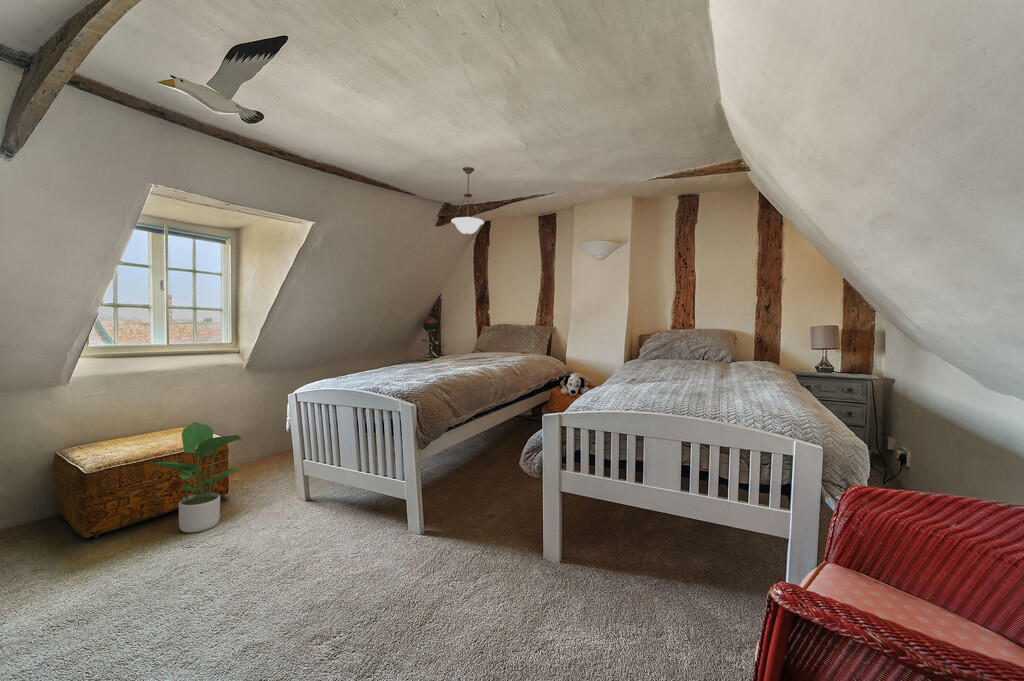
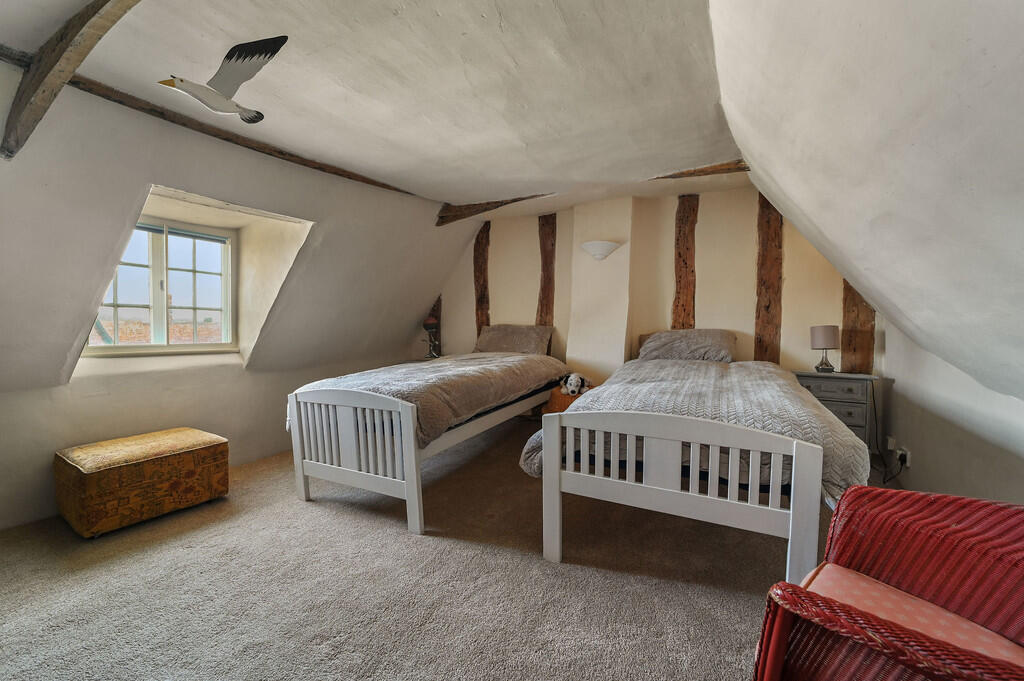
- potted plant [149,421,242,534]
- pendant light [450,166,485,236]
